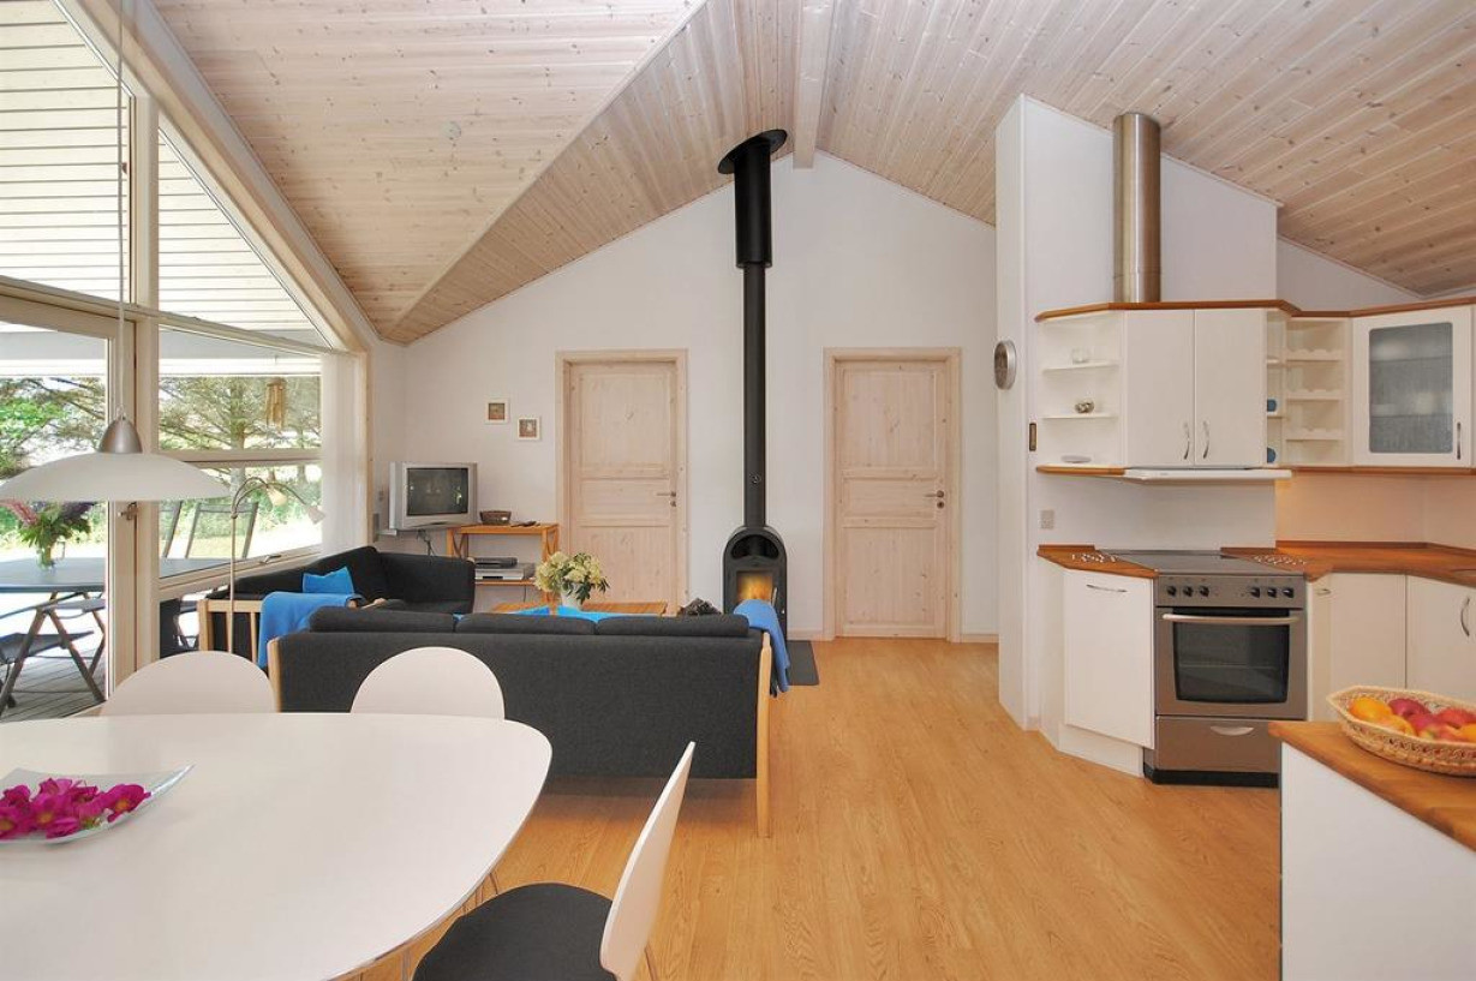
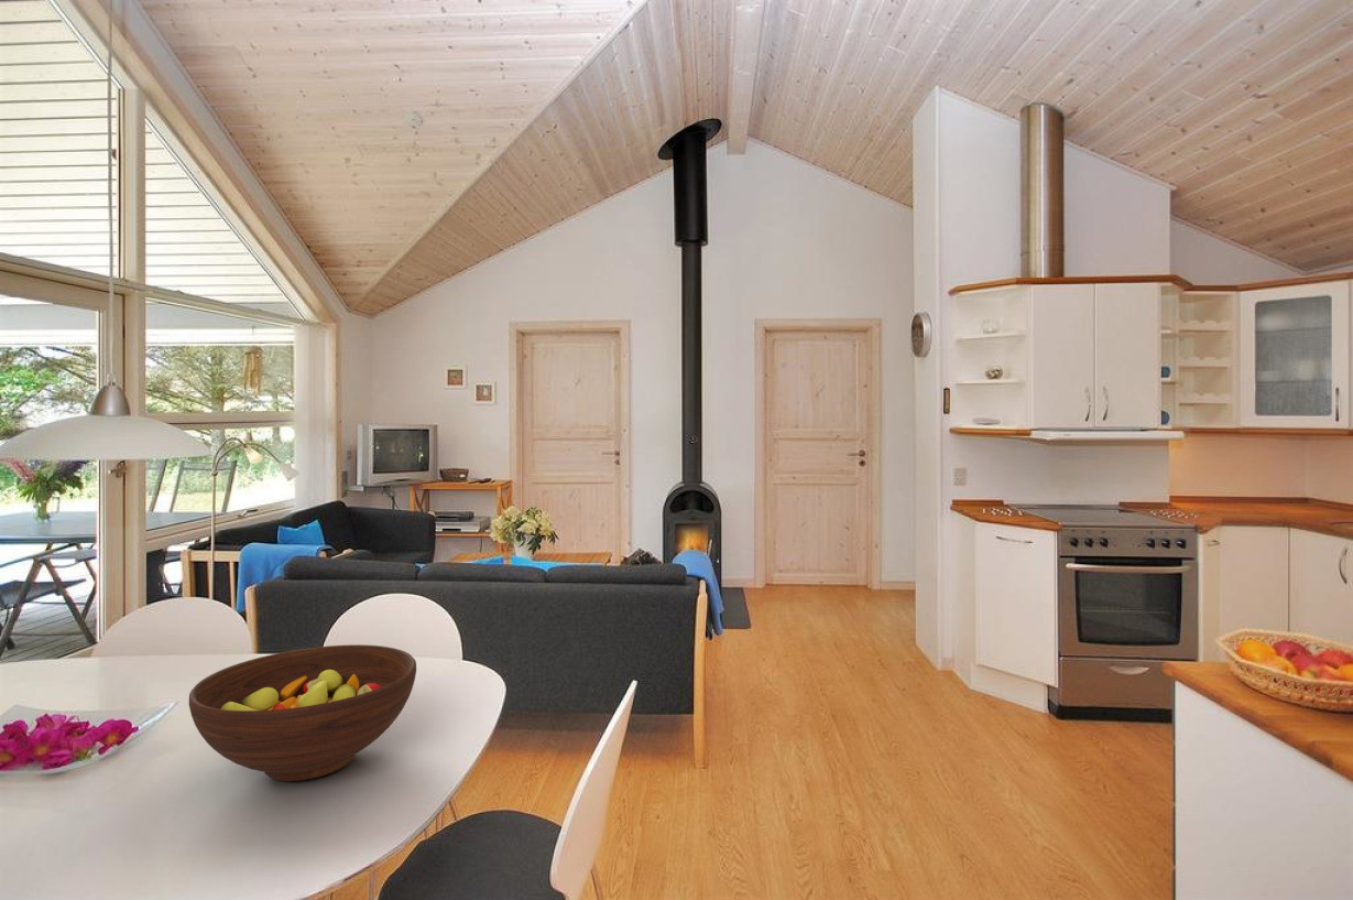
+ fruit bowl [188,643,417,782]
